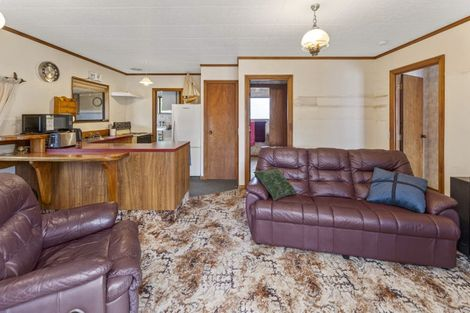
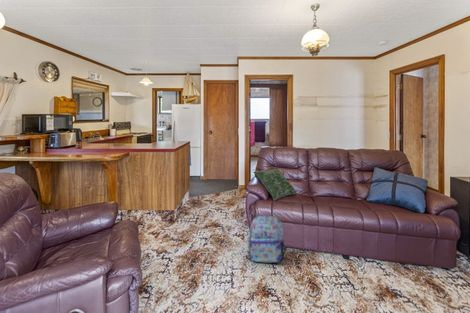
+ backpack [247,215,286,263]
